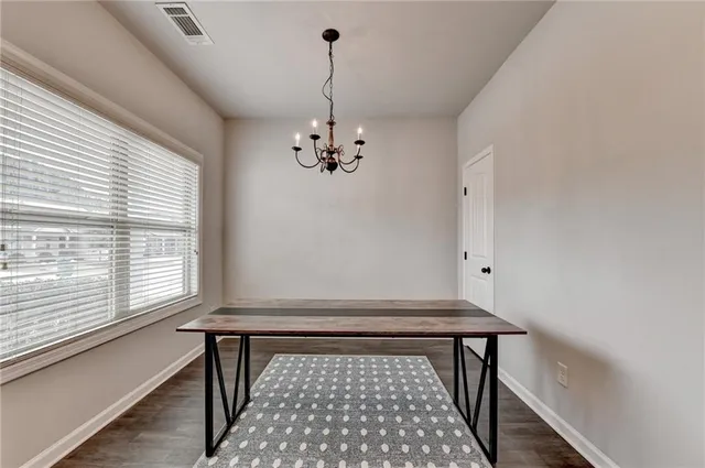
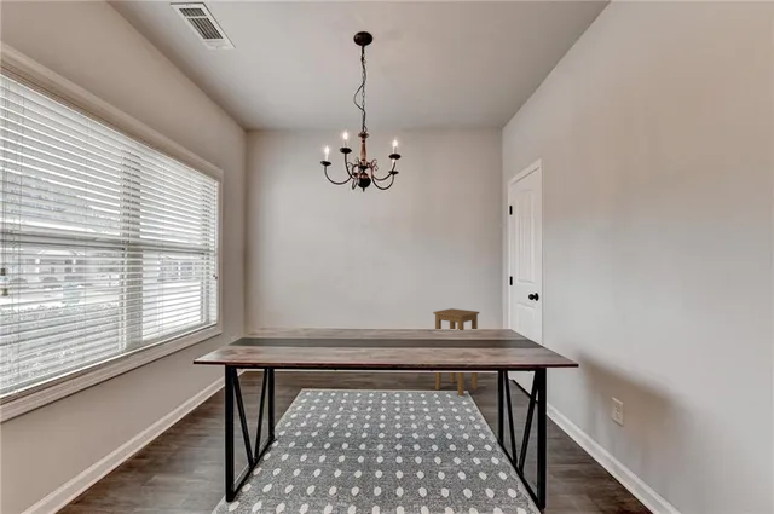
+ stool [432,307,480,398]
